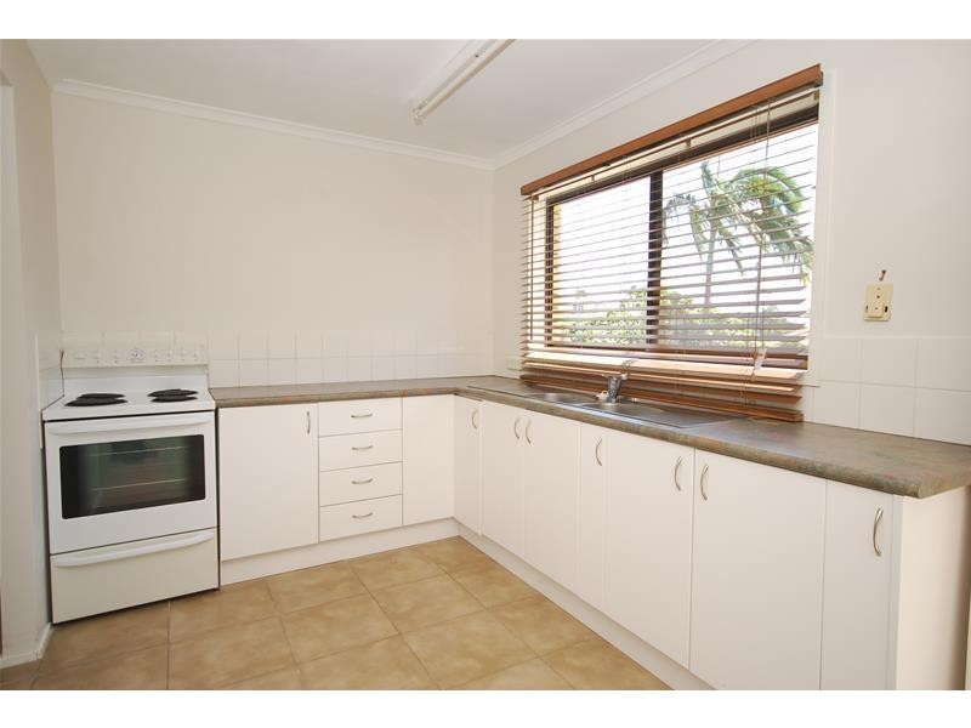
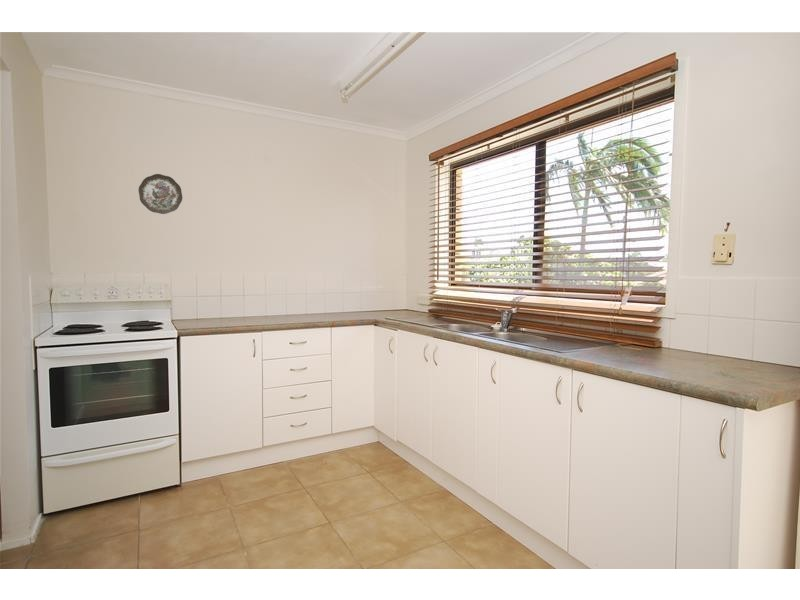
+ decorative plate [137,173,183,215]
